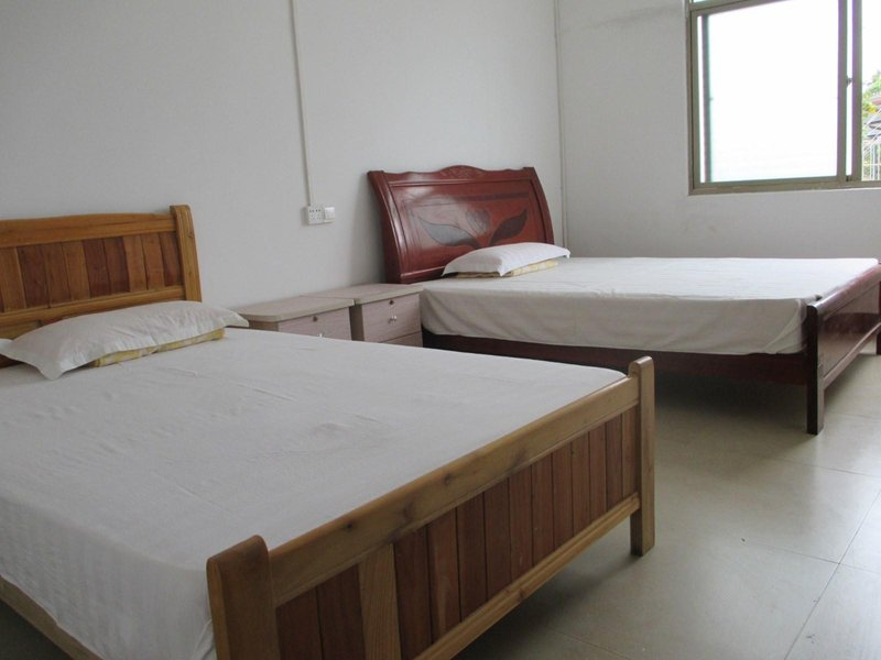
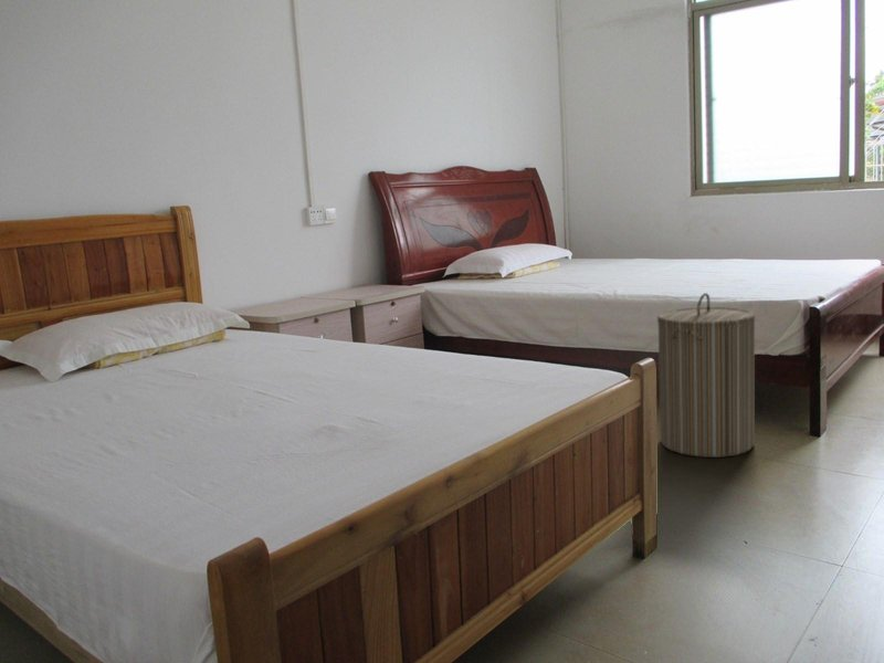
+ laundry hamper [656,292,757,459]
